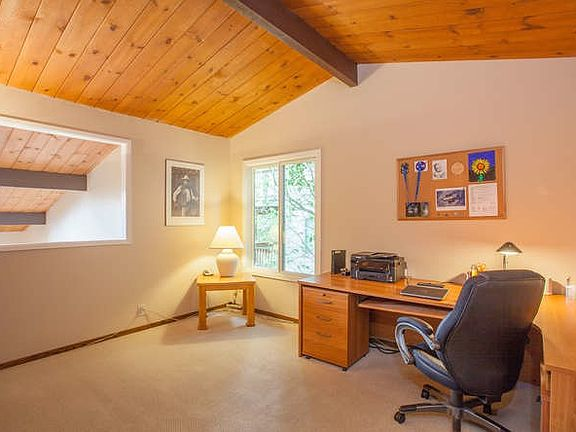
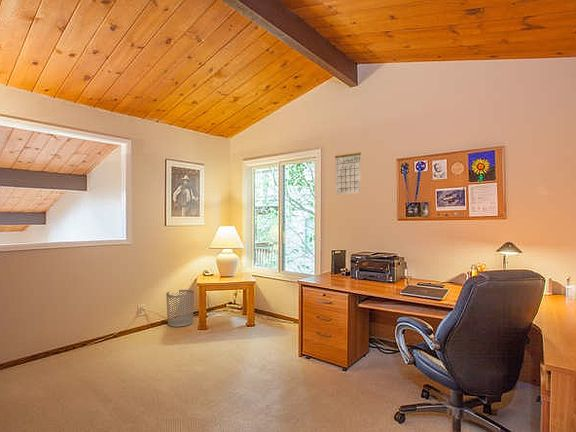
+ calendar [334,146,362,195]
+ waste bin [165,289,195,328]
